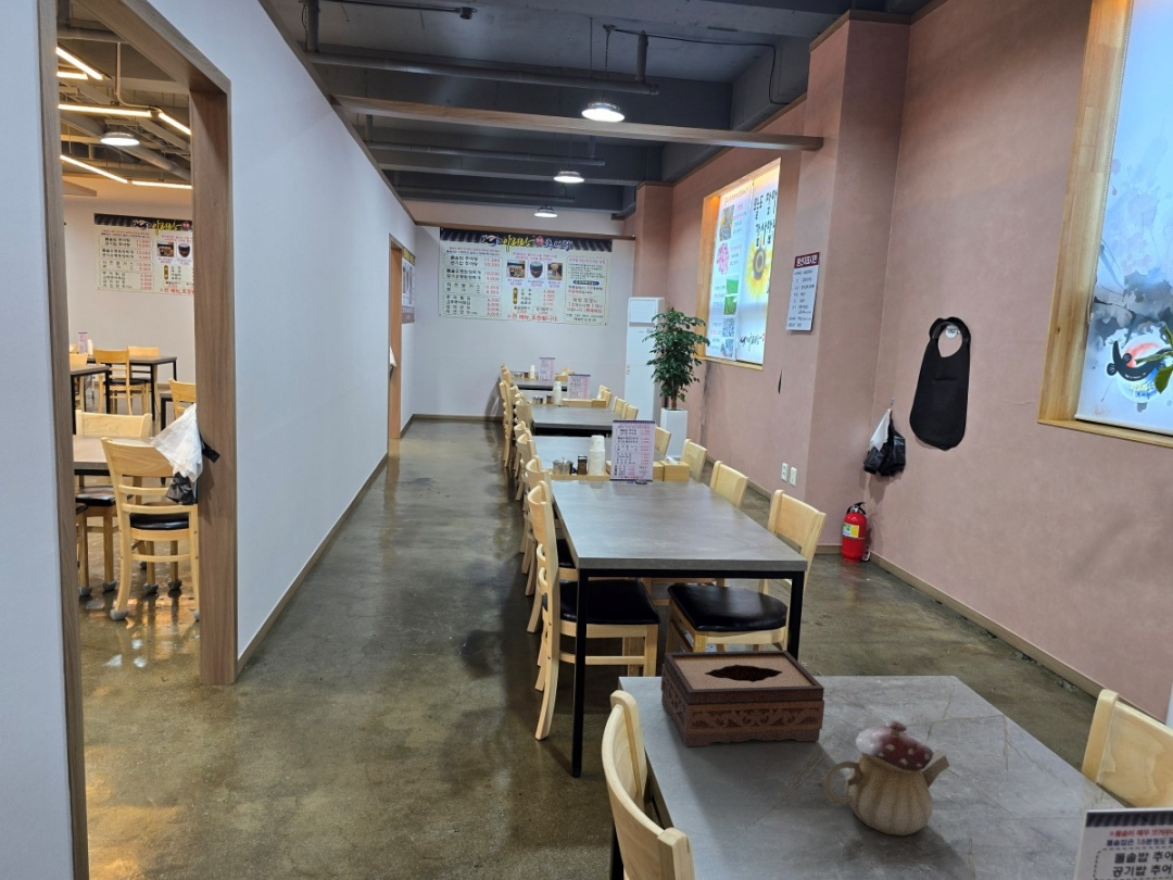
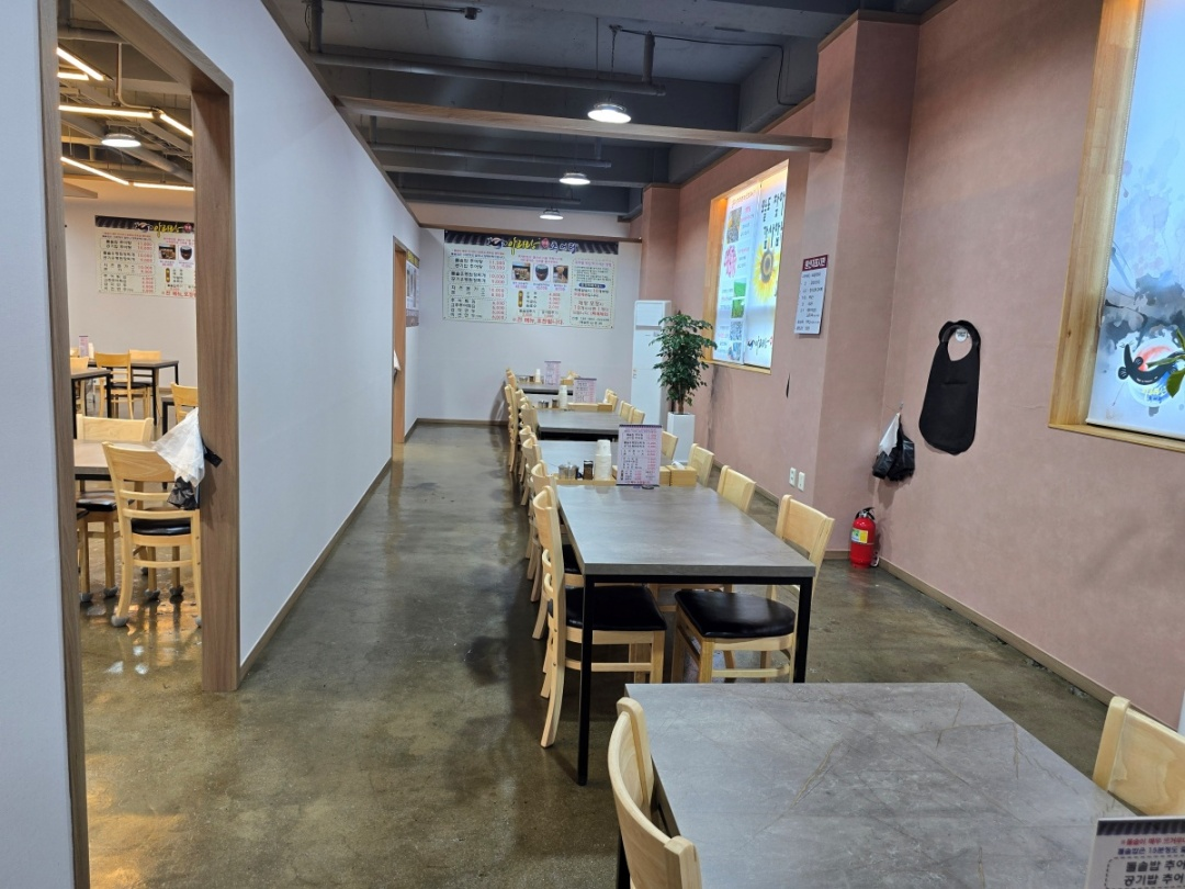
- tissue box [659,650,825,747]
- teapot [821,719,950,837]
